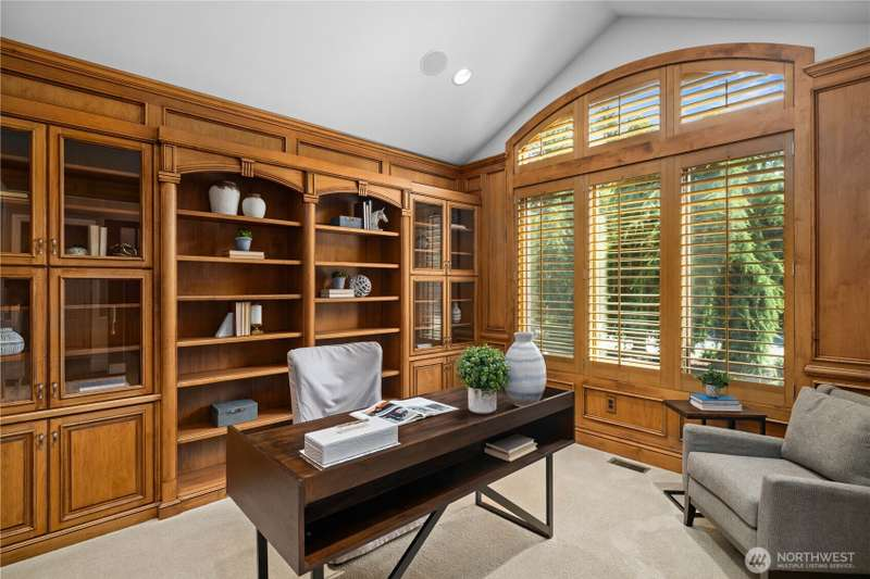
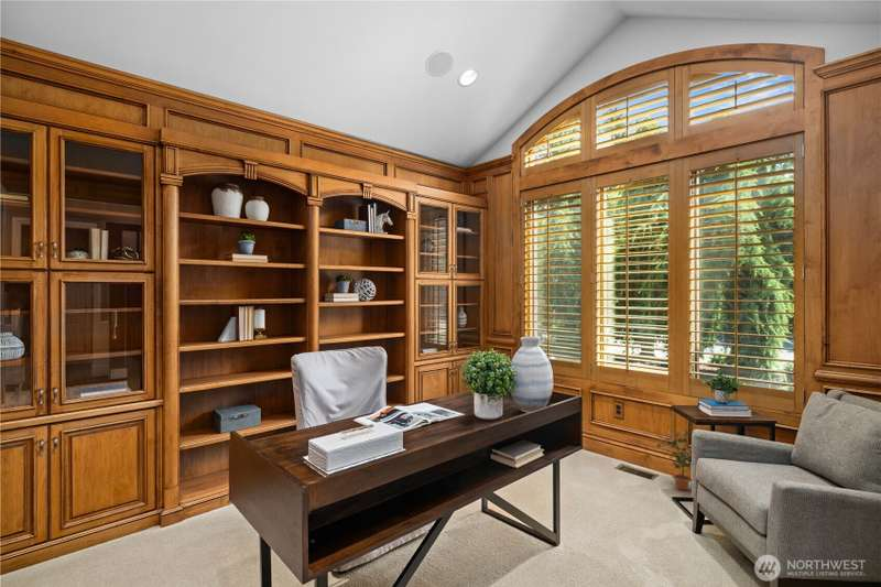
+ potted plant [655,430,693,491]
